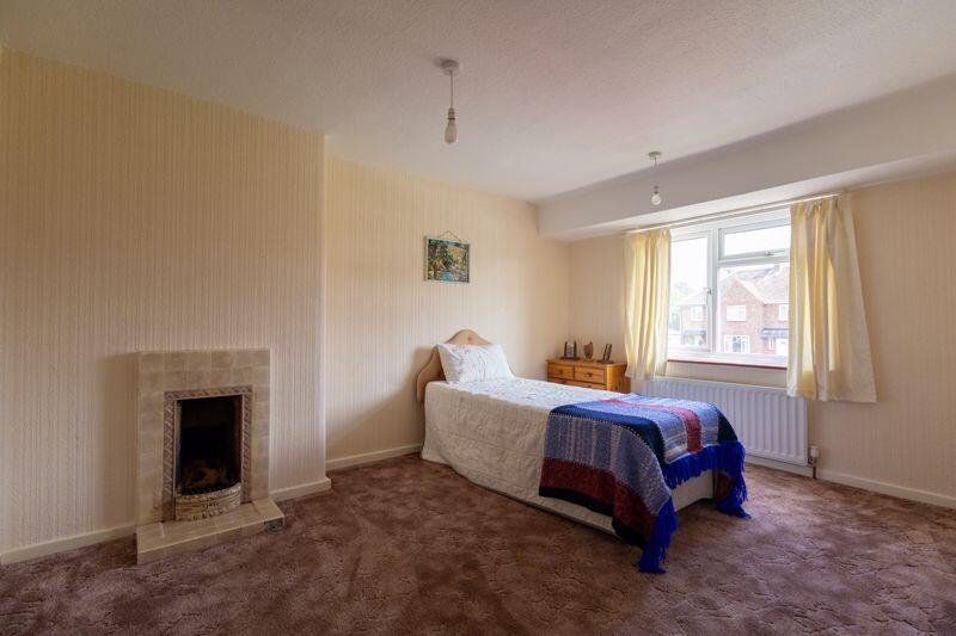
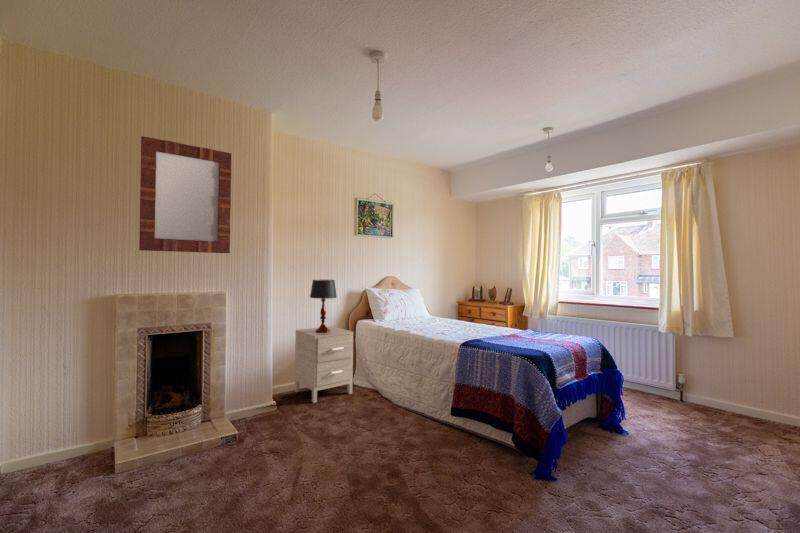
+ nightstand [294,325,354,404]
+ table lamp [309,278,338,333]
+ home mirror [138,135,232,254]
